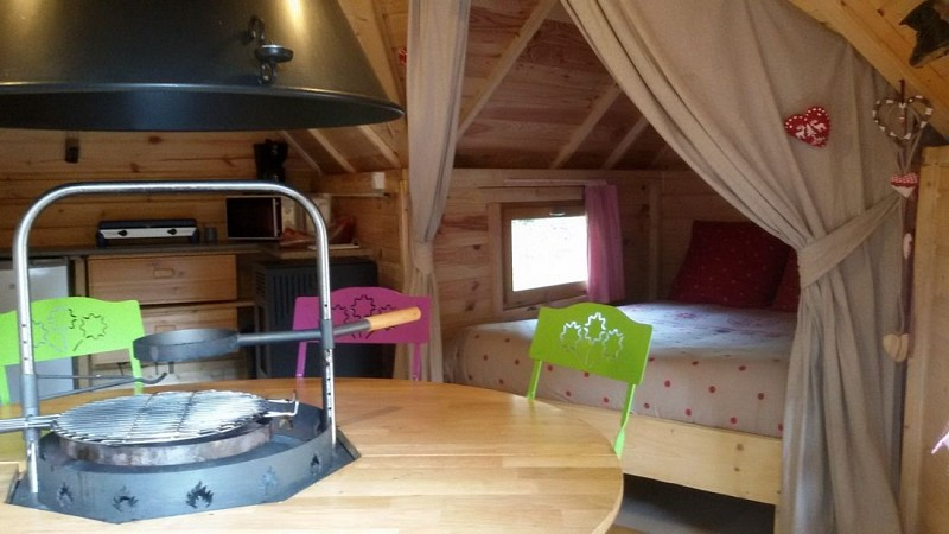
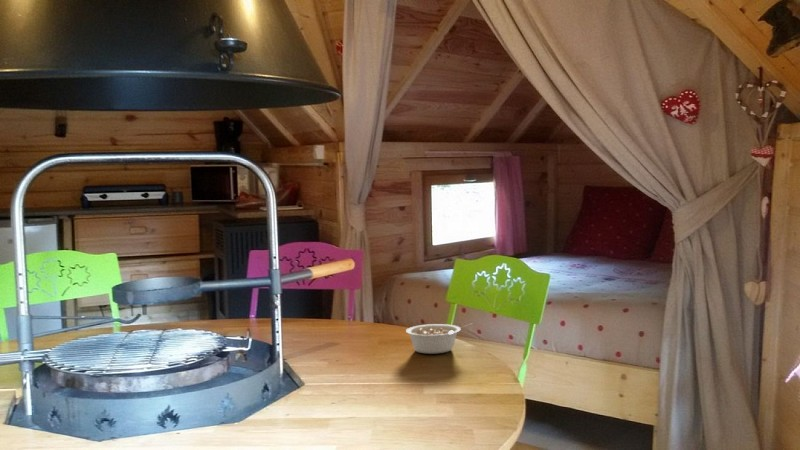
+ legume [405,322,473,355]
